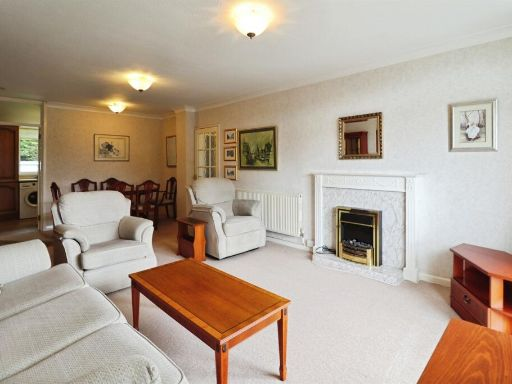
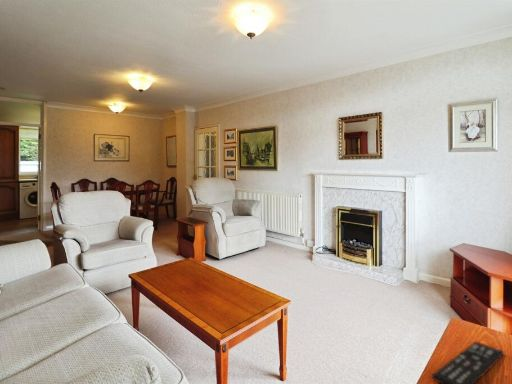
+ remote control [431,341,505,384]
